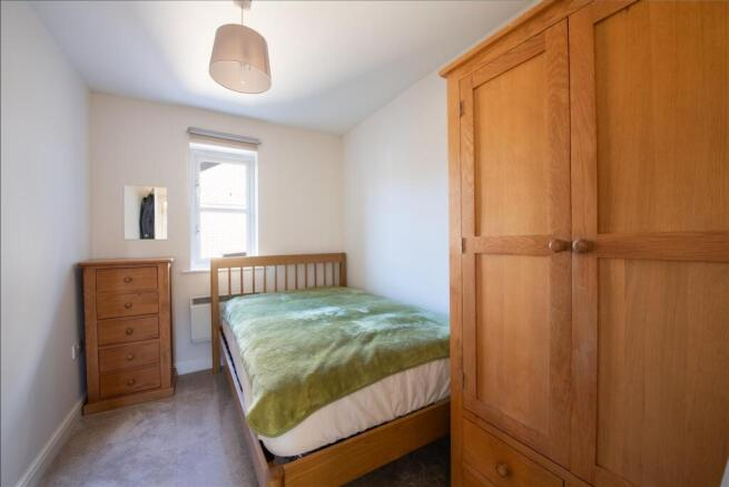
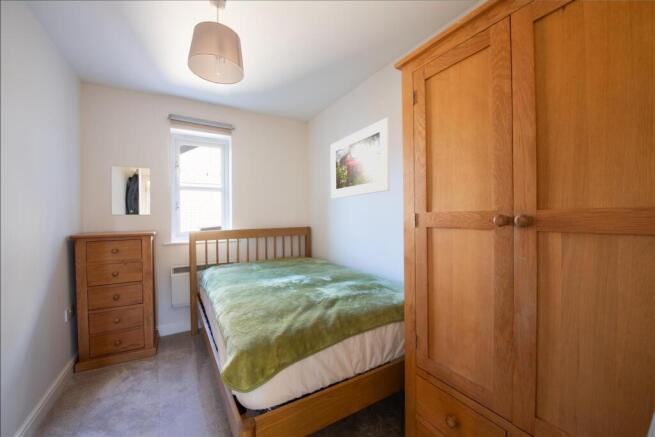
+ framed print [329,117,391,200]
